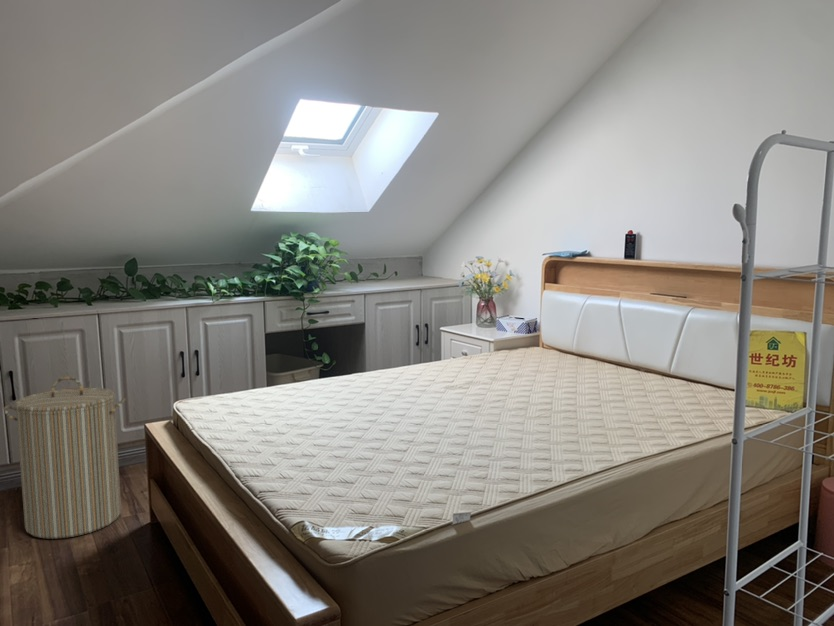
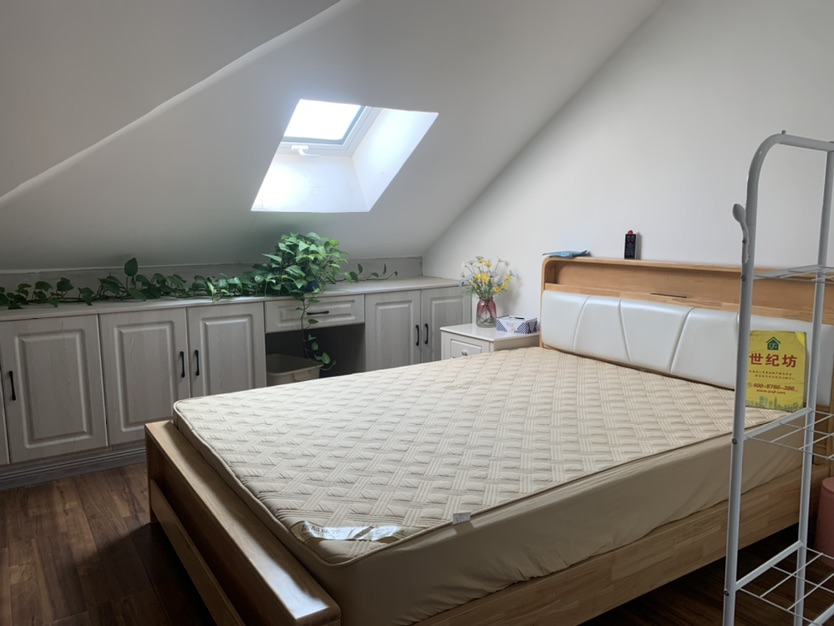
- laundry hamper [3,376,127,540]
